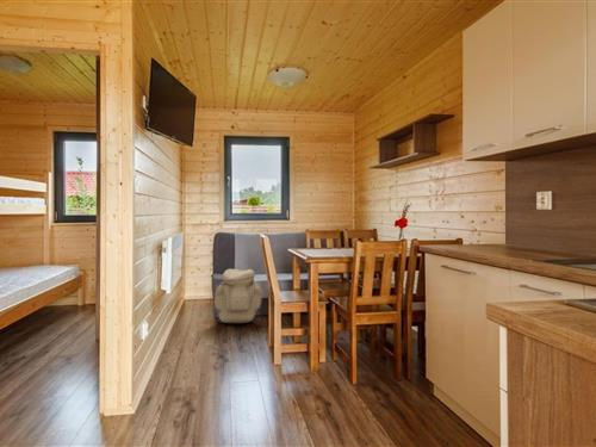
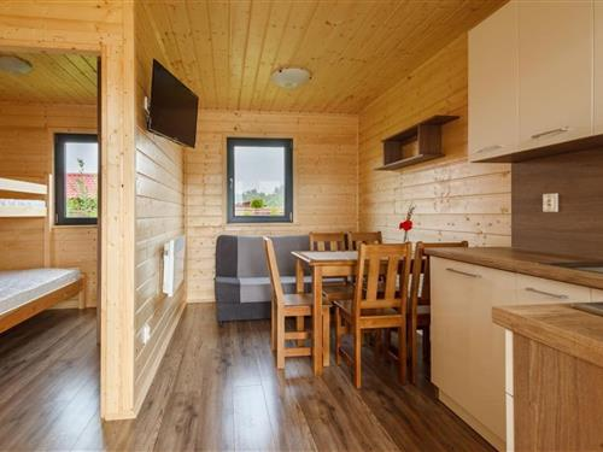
- backpack [213,268,263,324]
